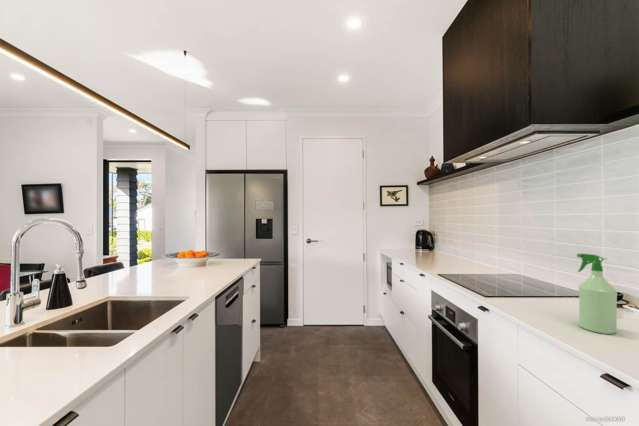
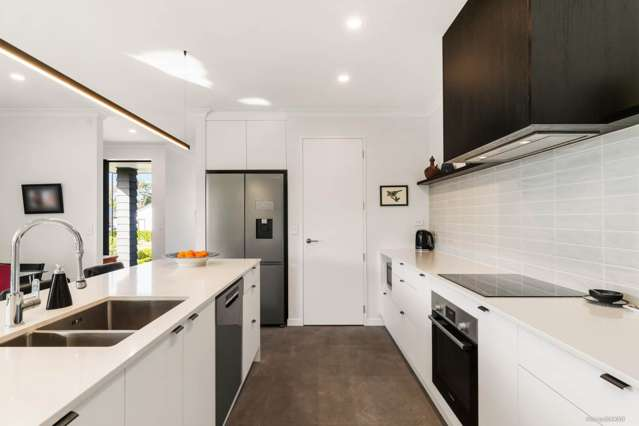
- spray bottle [576,253,618,335]
